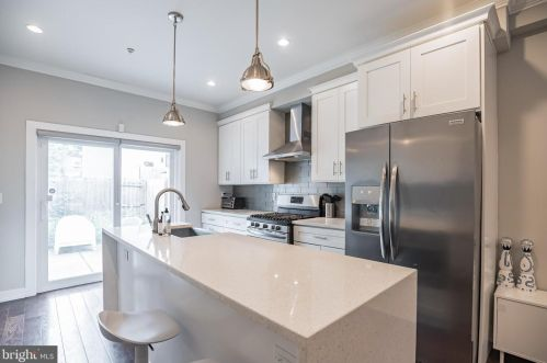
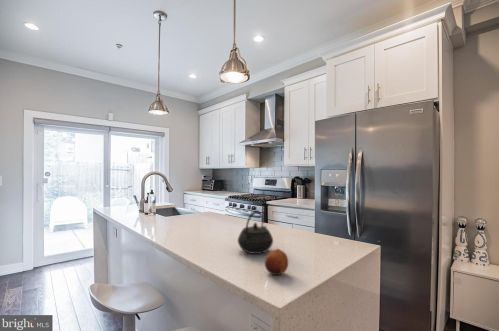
+ kettle [237,209,274,255]
+ fruit [264,248,289,276]
